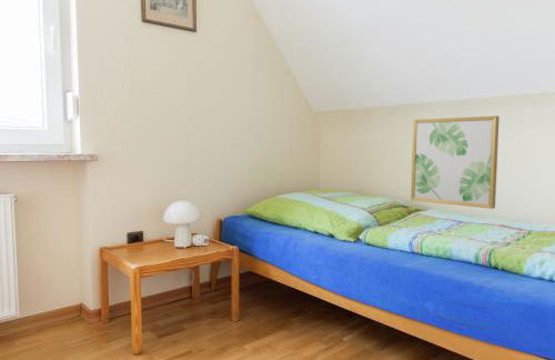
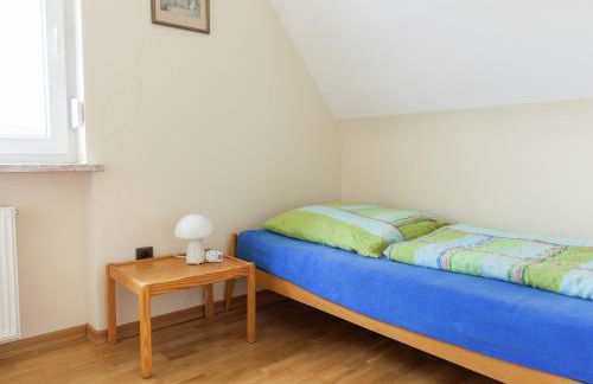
- wall art [410,114,501,210]
